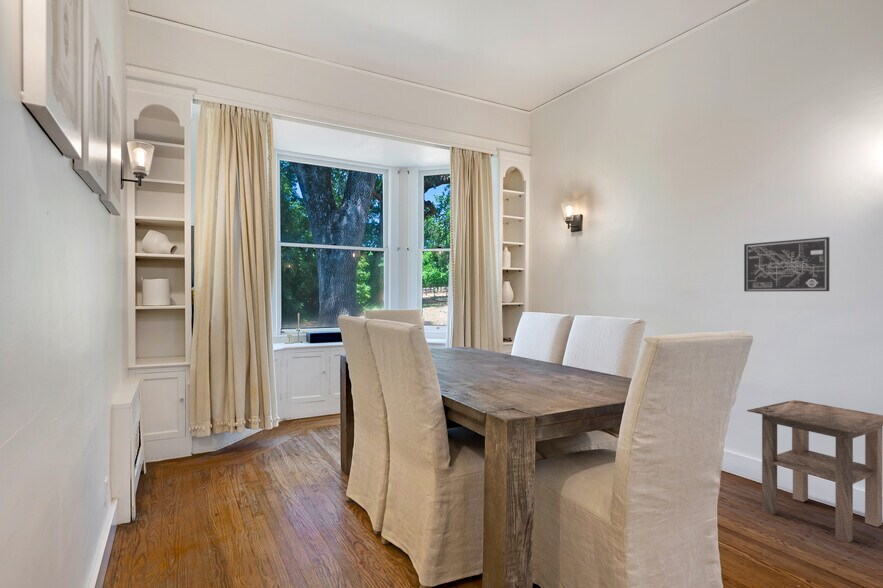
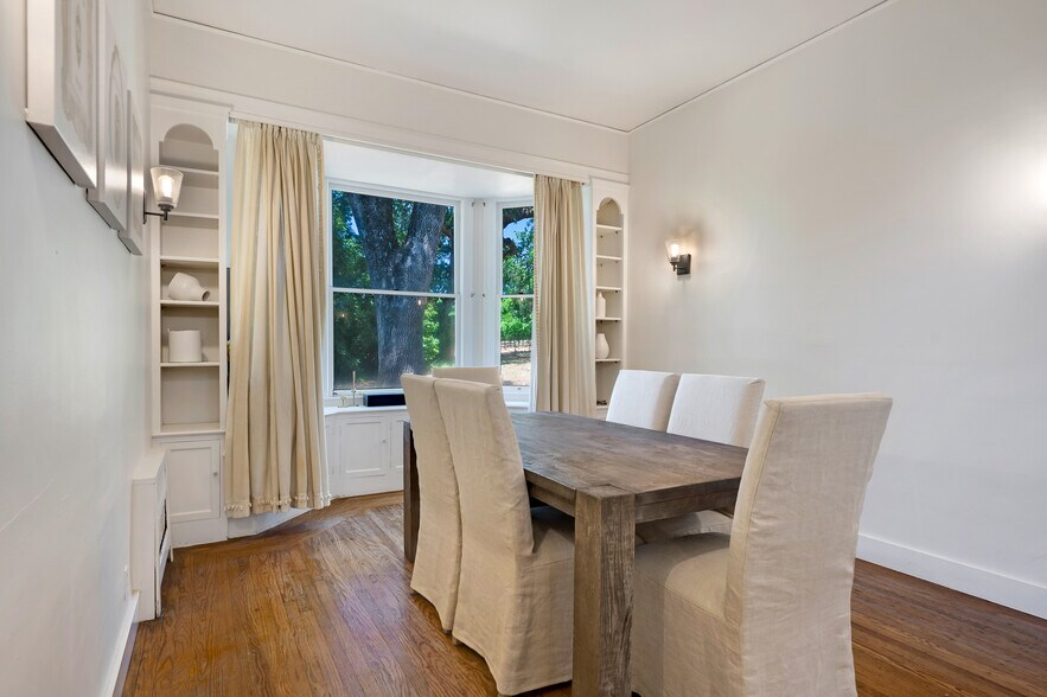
- wall art [743,236,830,292]
- side table [746,399,883,544]
